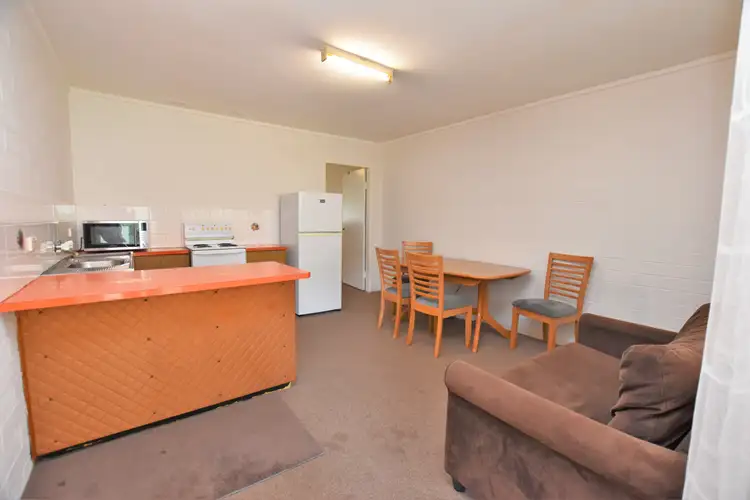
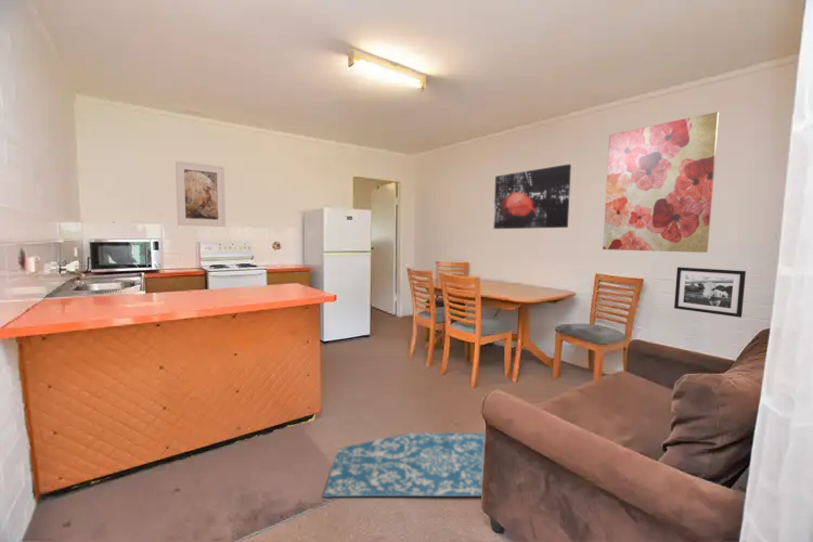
+ rug [322,431,486,499]
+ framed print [175,160,227,228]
+ picture frame [673,267,747,319]
+ wall art [602,111,720,254]
+ wall art [493,164,572,230]
